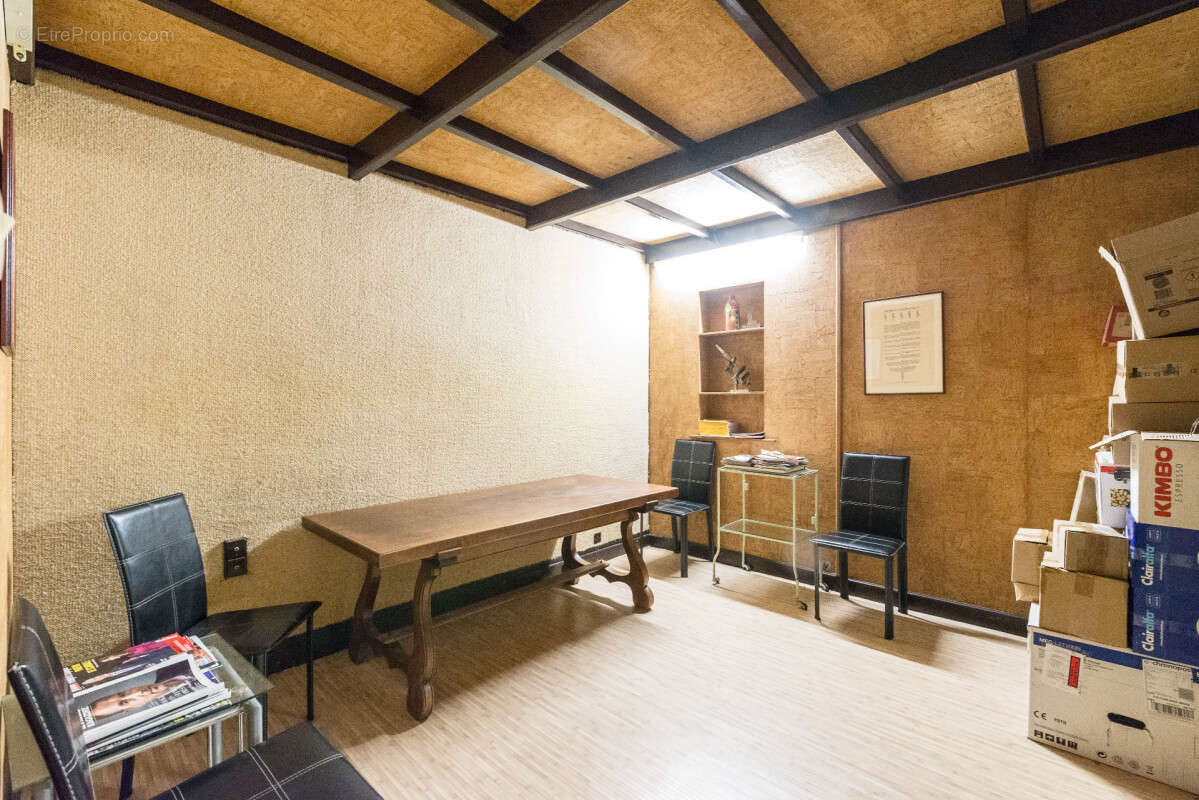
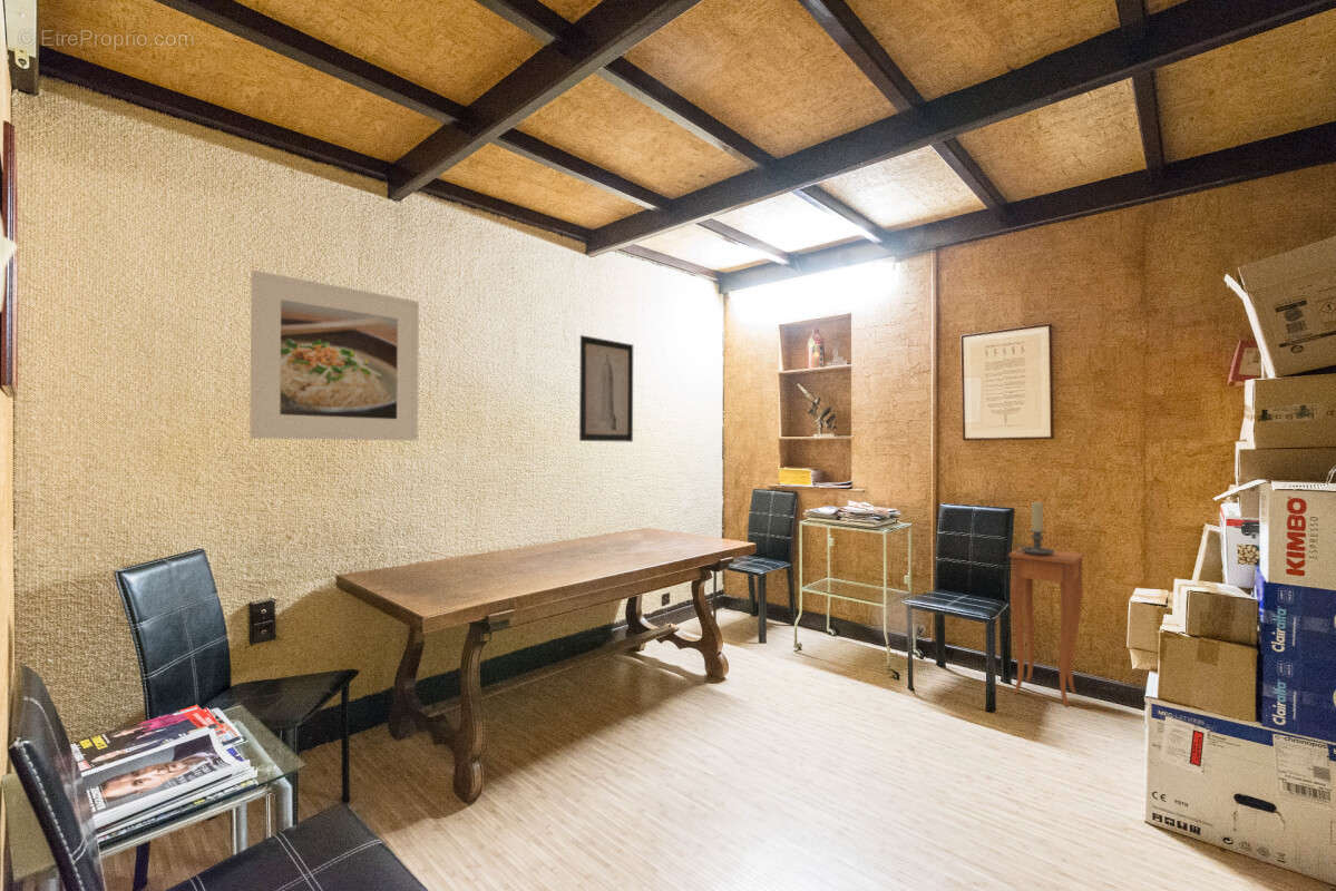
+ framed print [250,270,420,441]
+ candle holder [1014,501,1054,556]
+ wall art [578,334,634,443]
+ side table [1007,547,1085,707]
